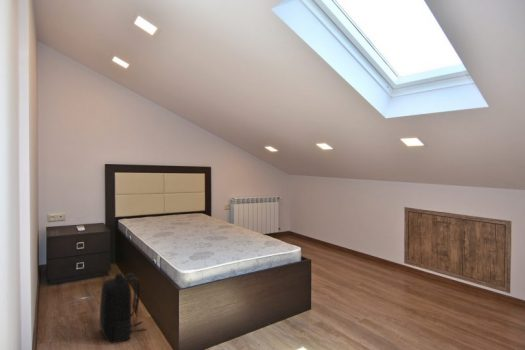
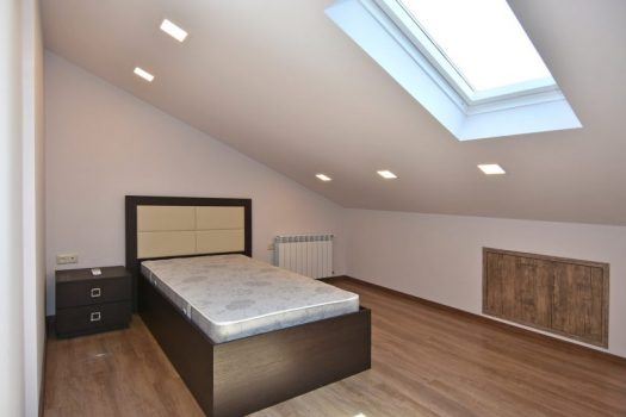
- backpack [99,272,148,344]
